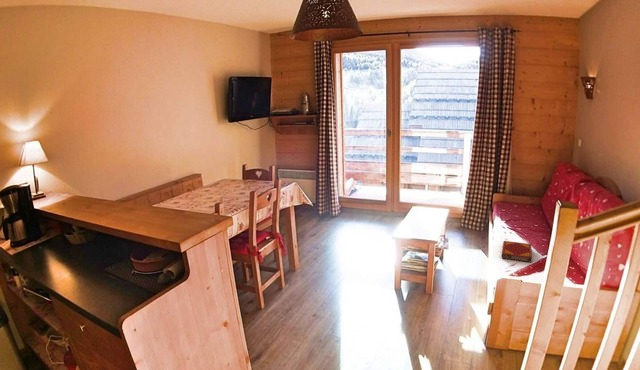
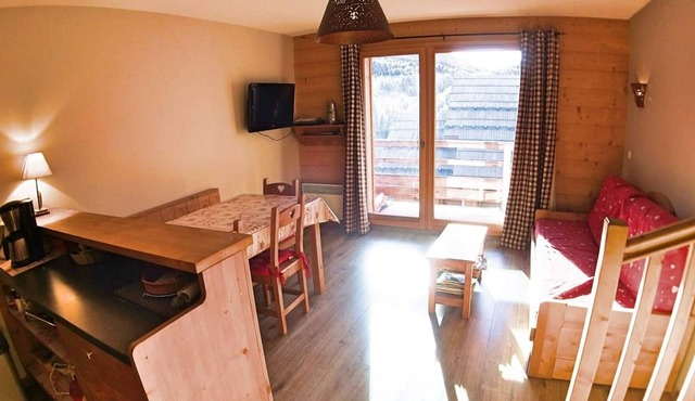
- hardback book [501,240,533,264]
